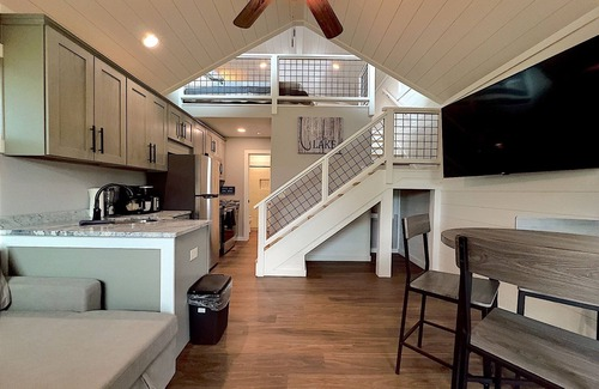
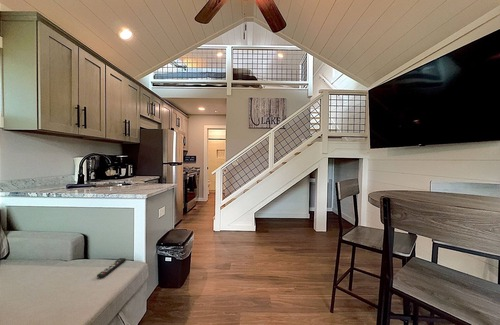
+ remote control [96,257,127,278]
